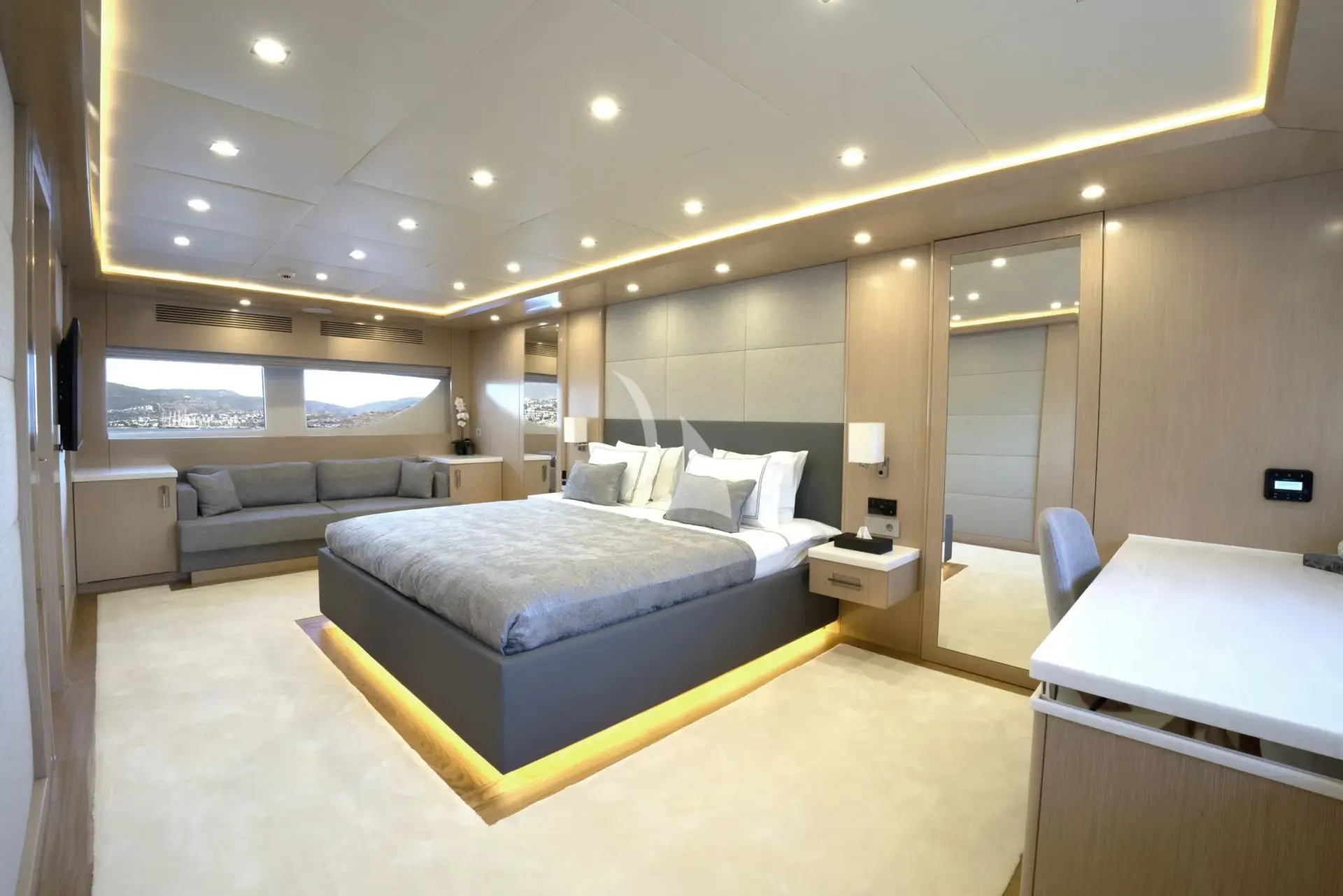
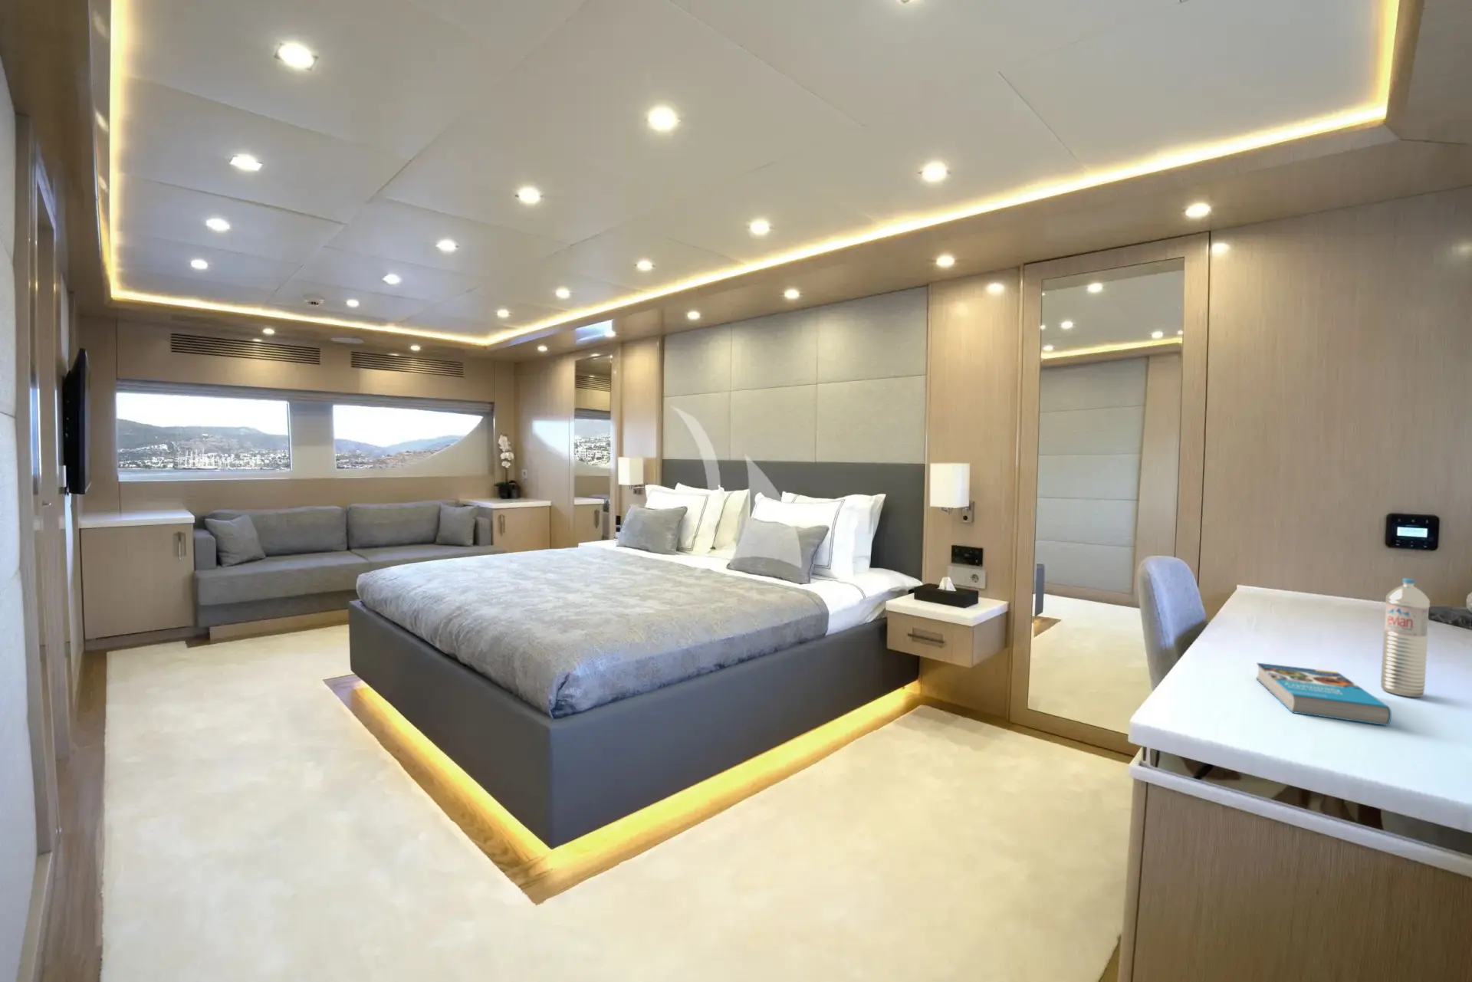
+ water bottle [1380,578,1430,698]
+ book [1255,662,1392,726]
